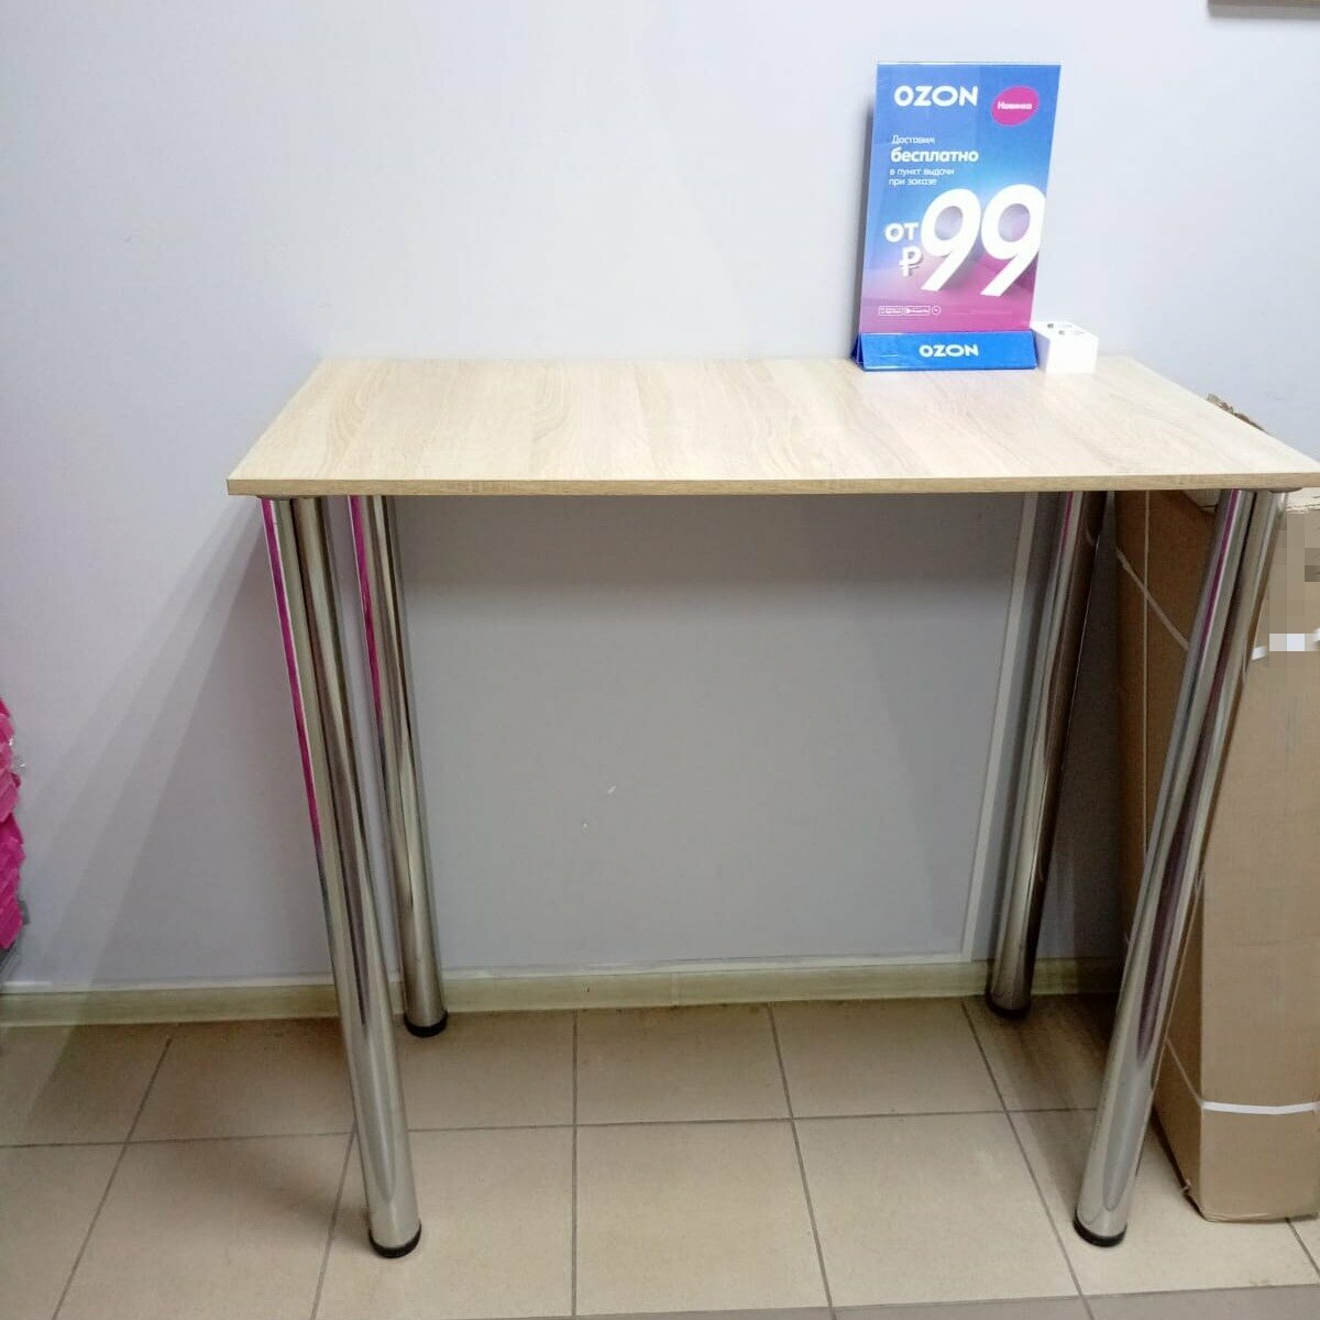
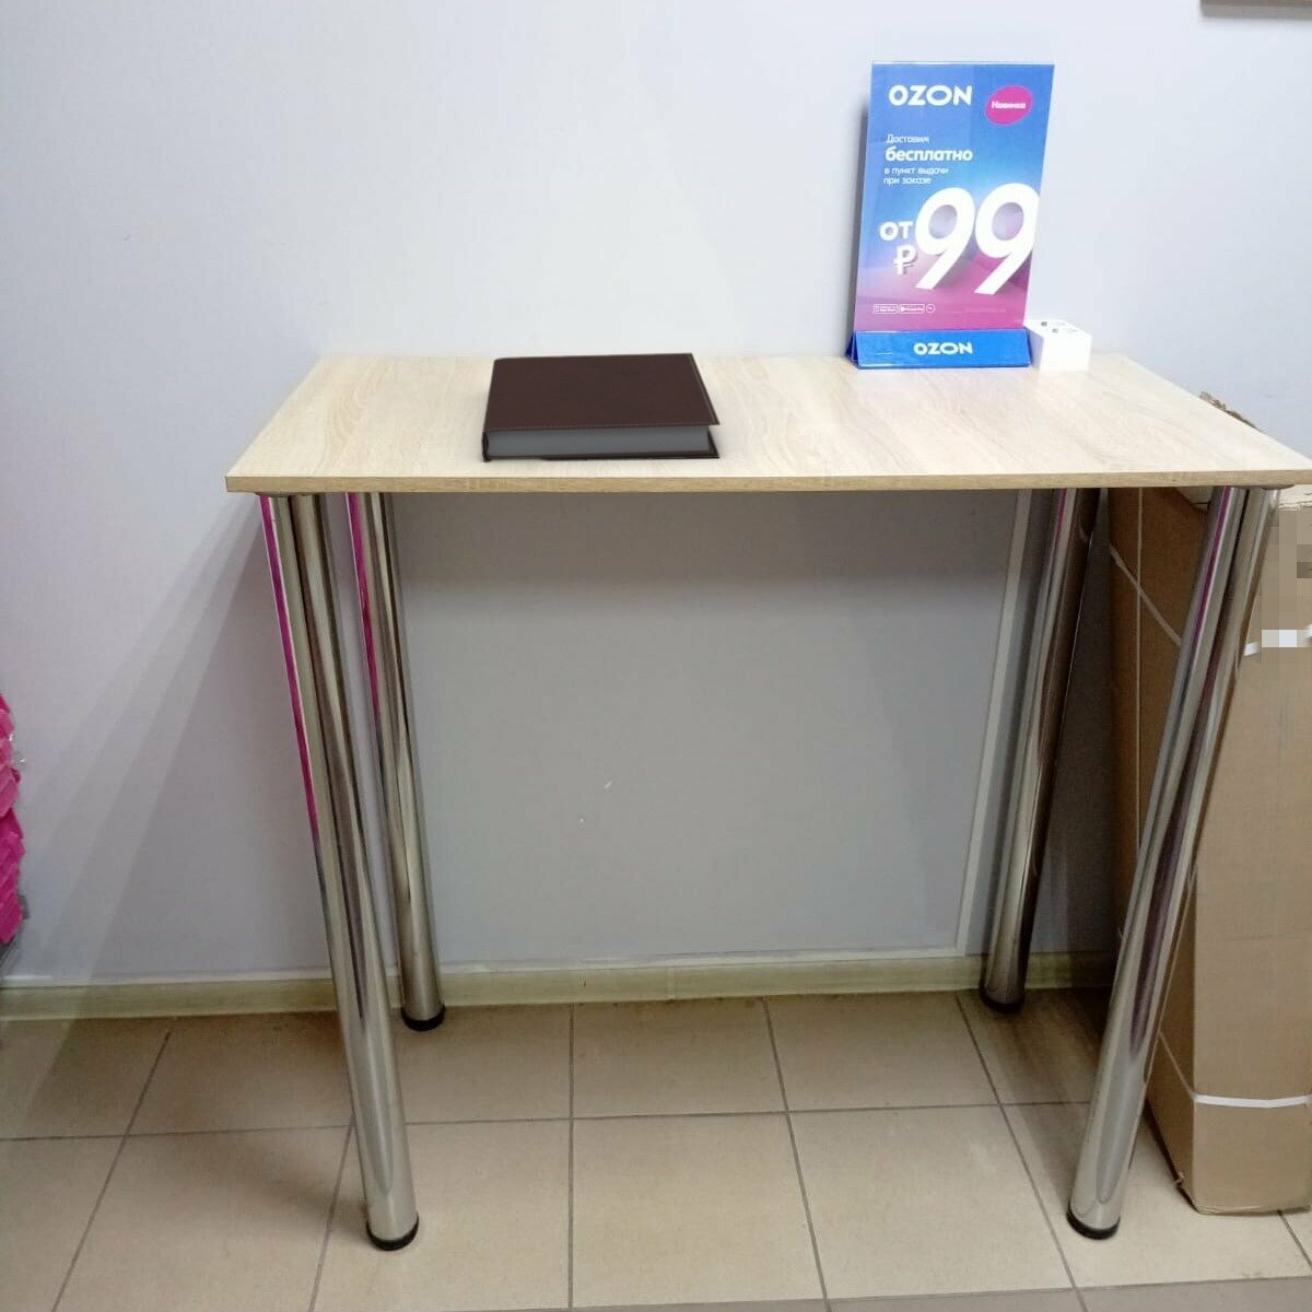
+ notebook [479,352,722,464]
